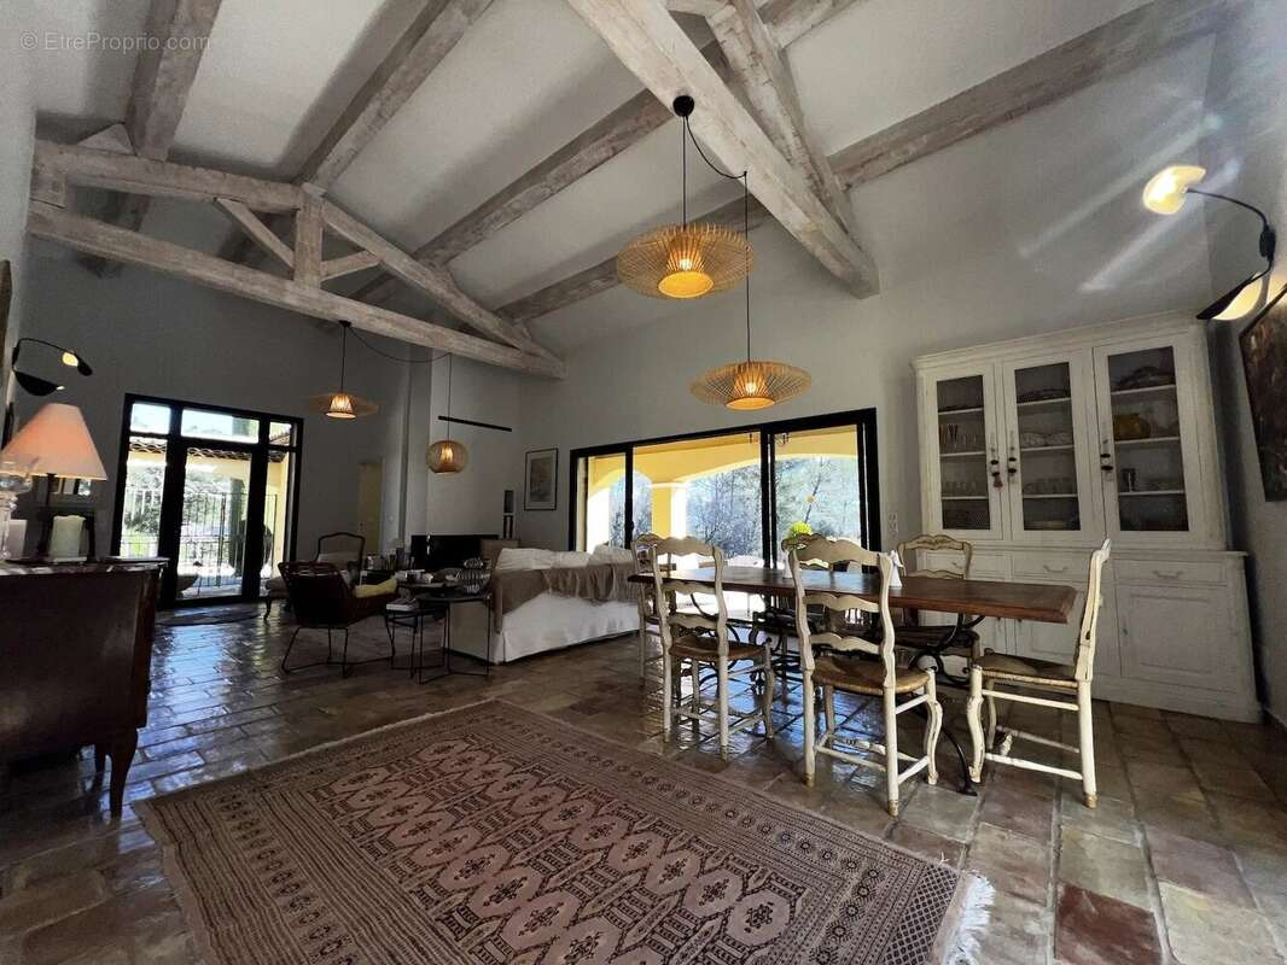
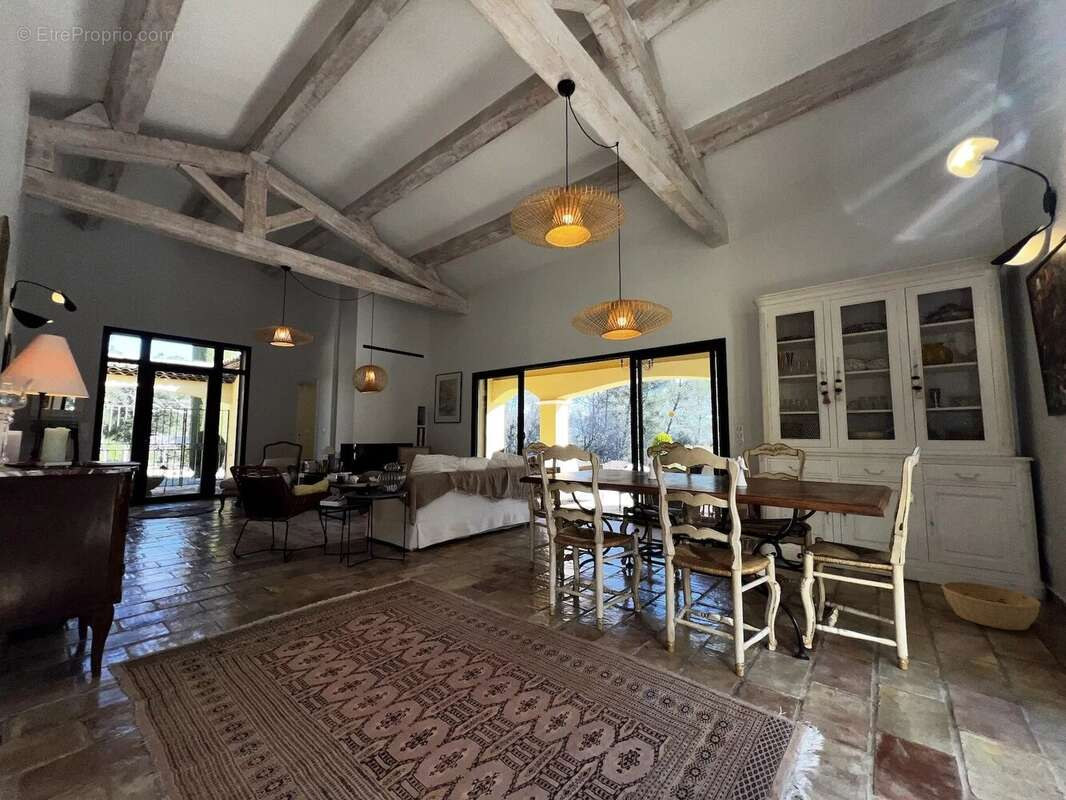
+ basket [941,581,1042,631]
